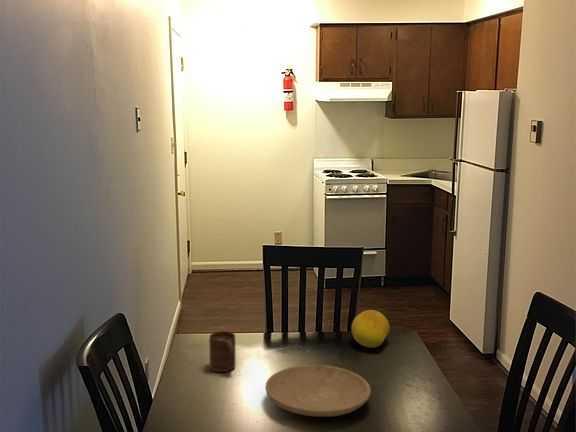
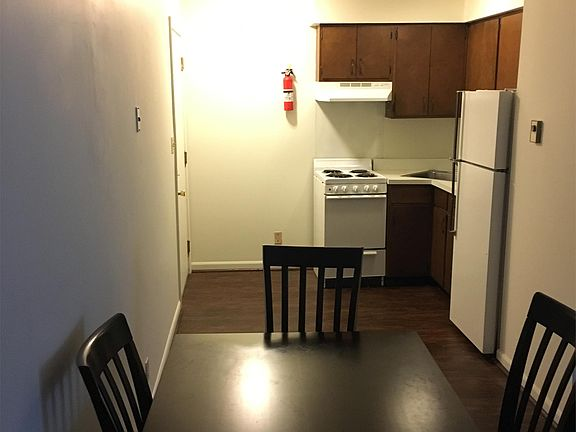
- fruit [351,309,391,349]
- plate [264,364,372,417]
- cup [208,330,237,373]
